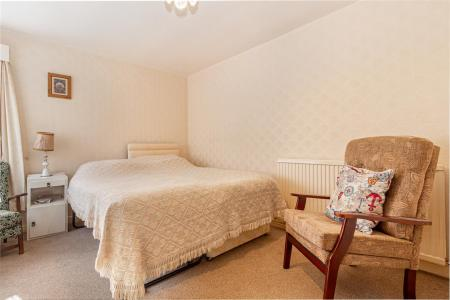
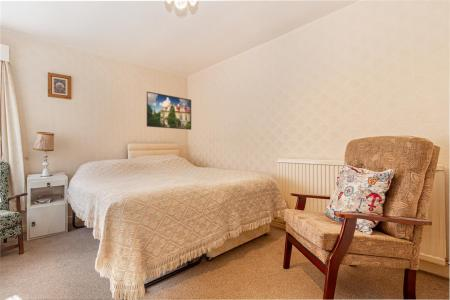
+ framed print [146,91,192,131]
